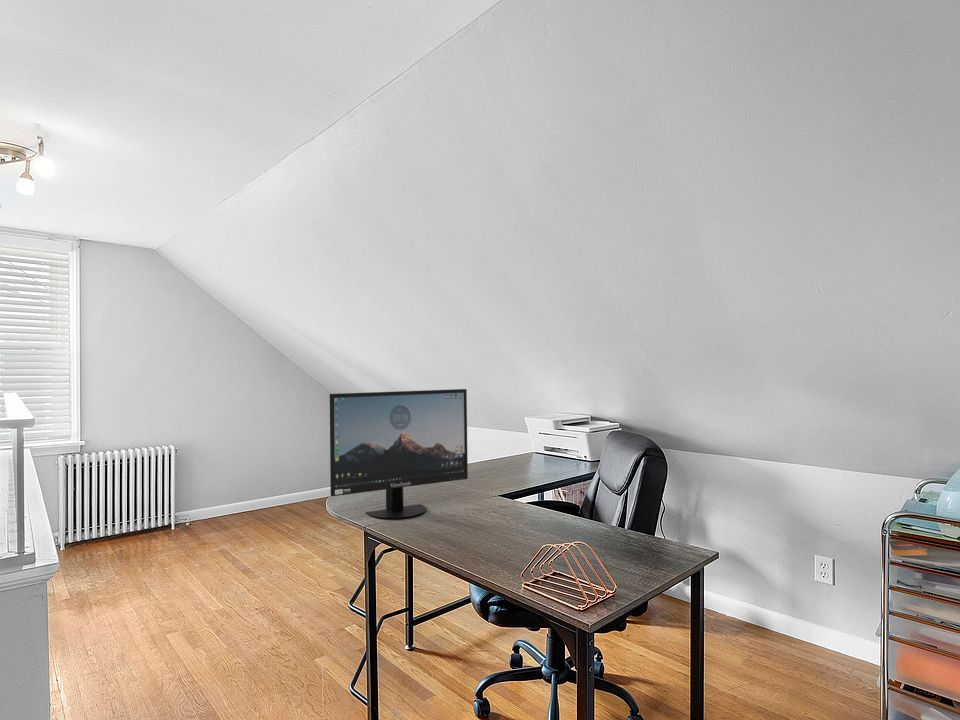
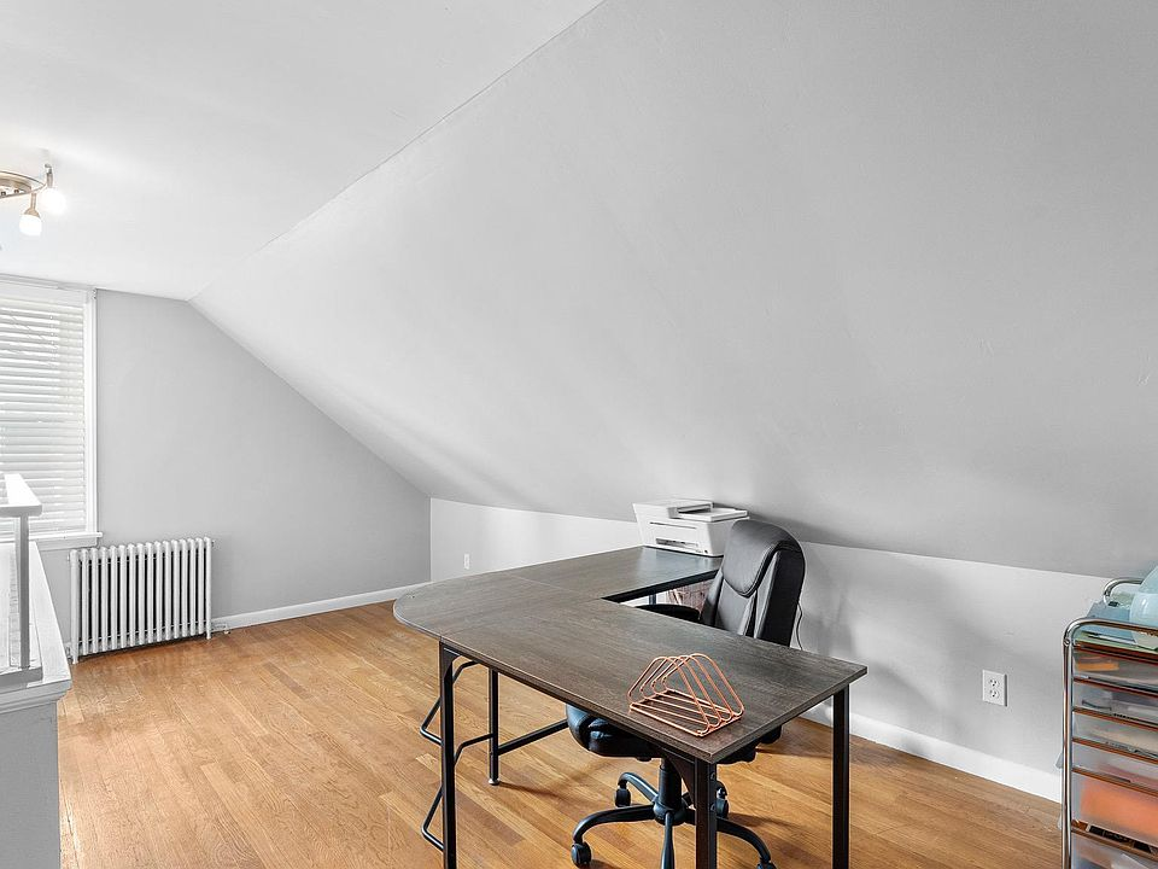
- monitor [329,388,469,520]
